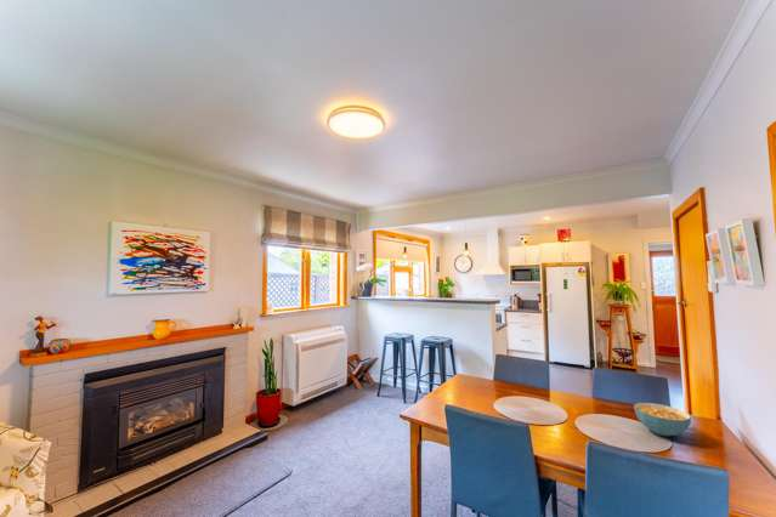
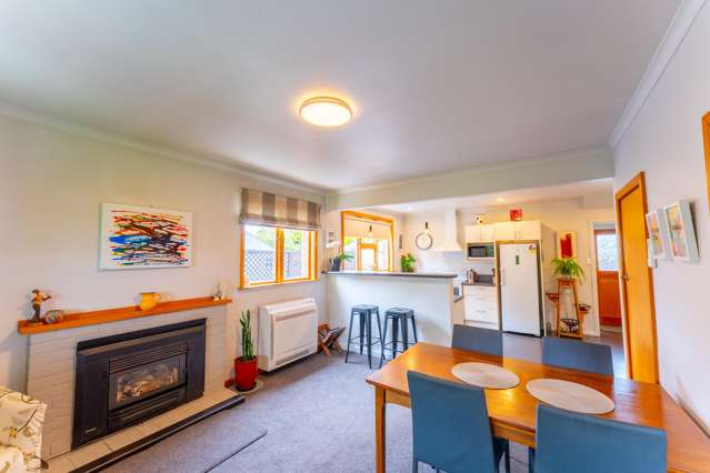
- cereal bowl [633,402,692,437]
